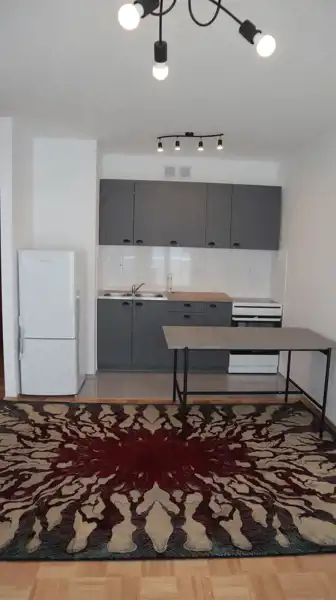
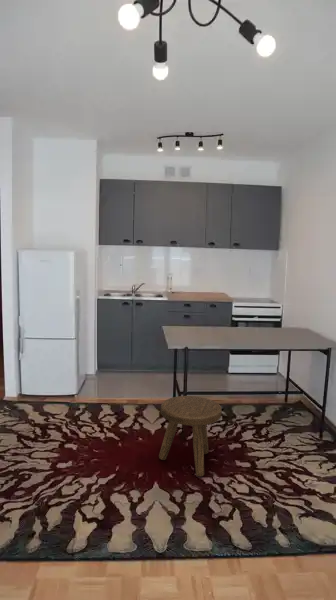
+ stool [158,395,223,477]
